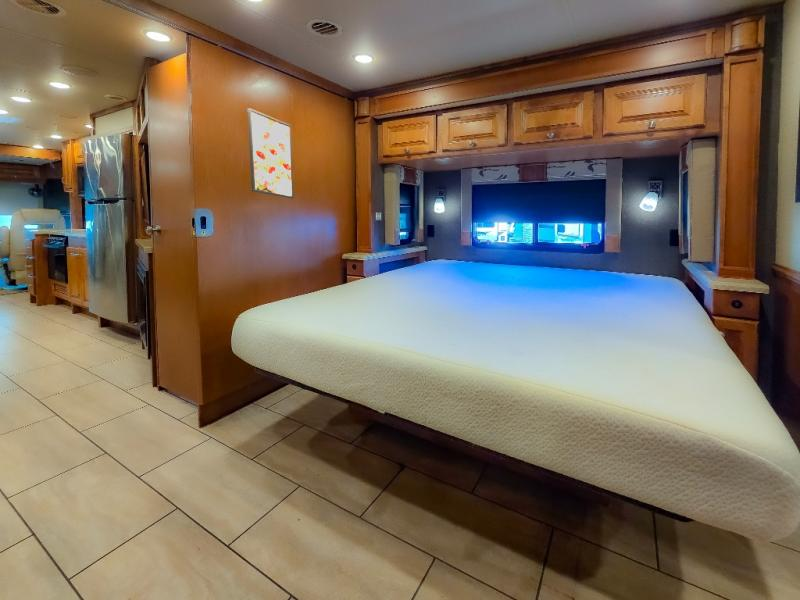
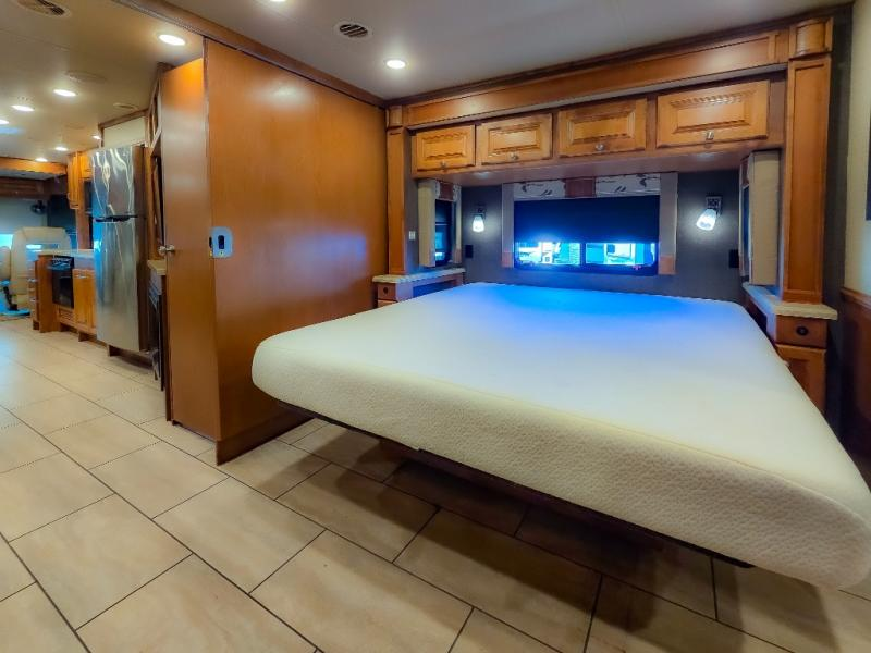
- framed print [247,107,295,200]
